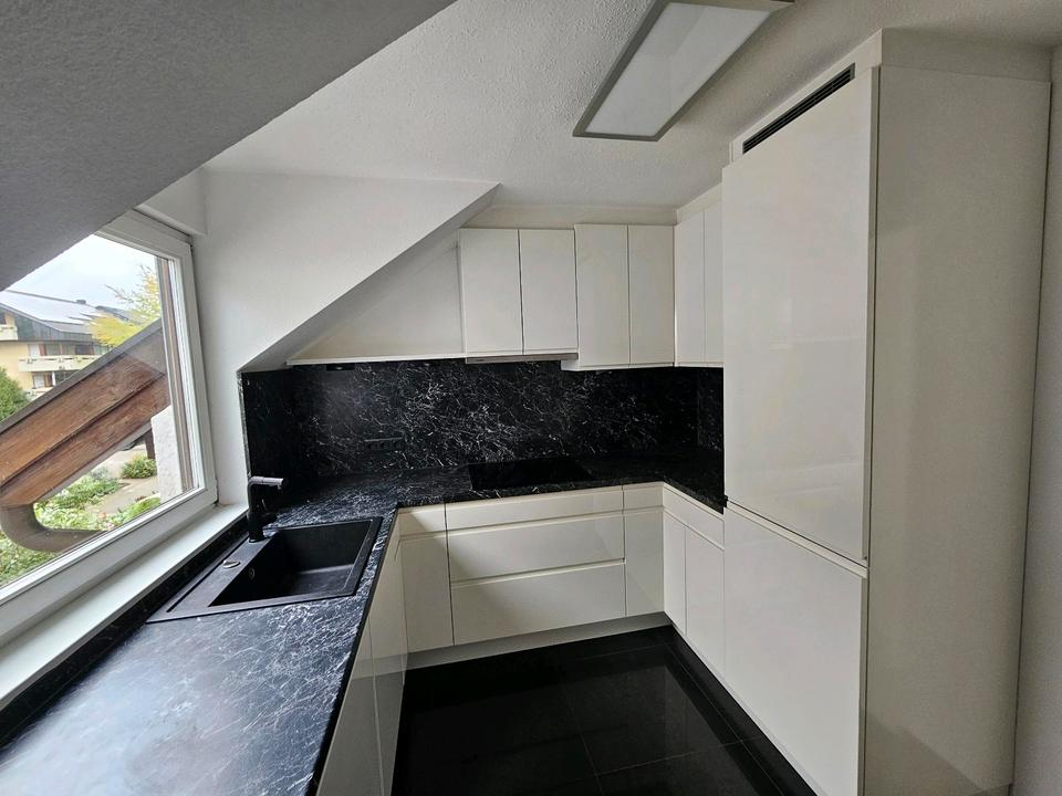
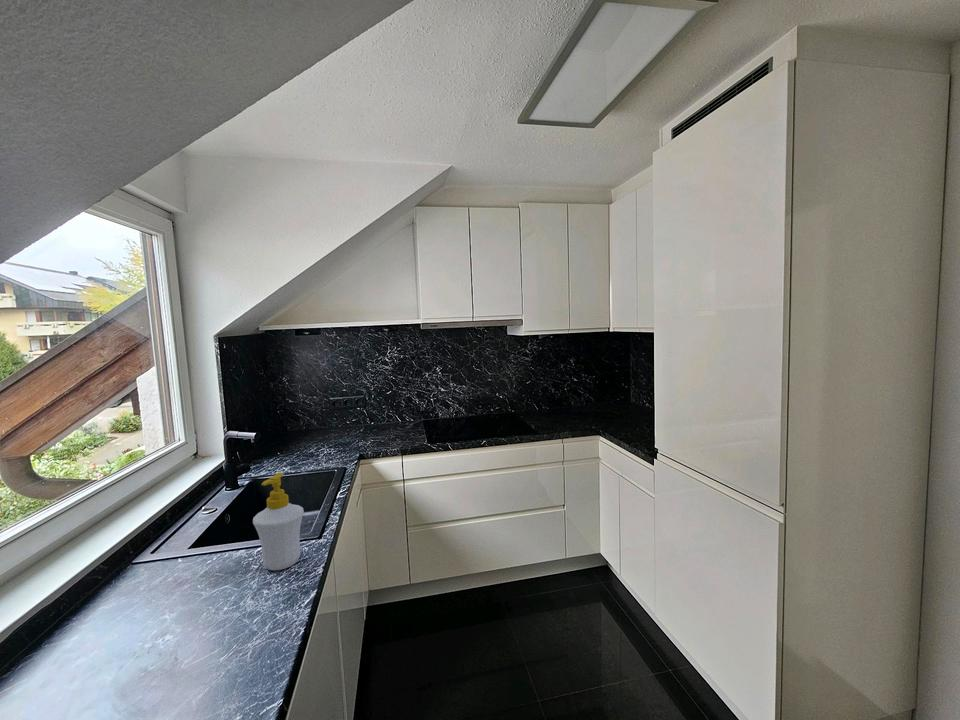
+ soap bottle [252,472,305,571]
